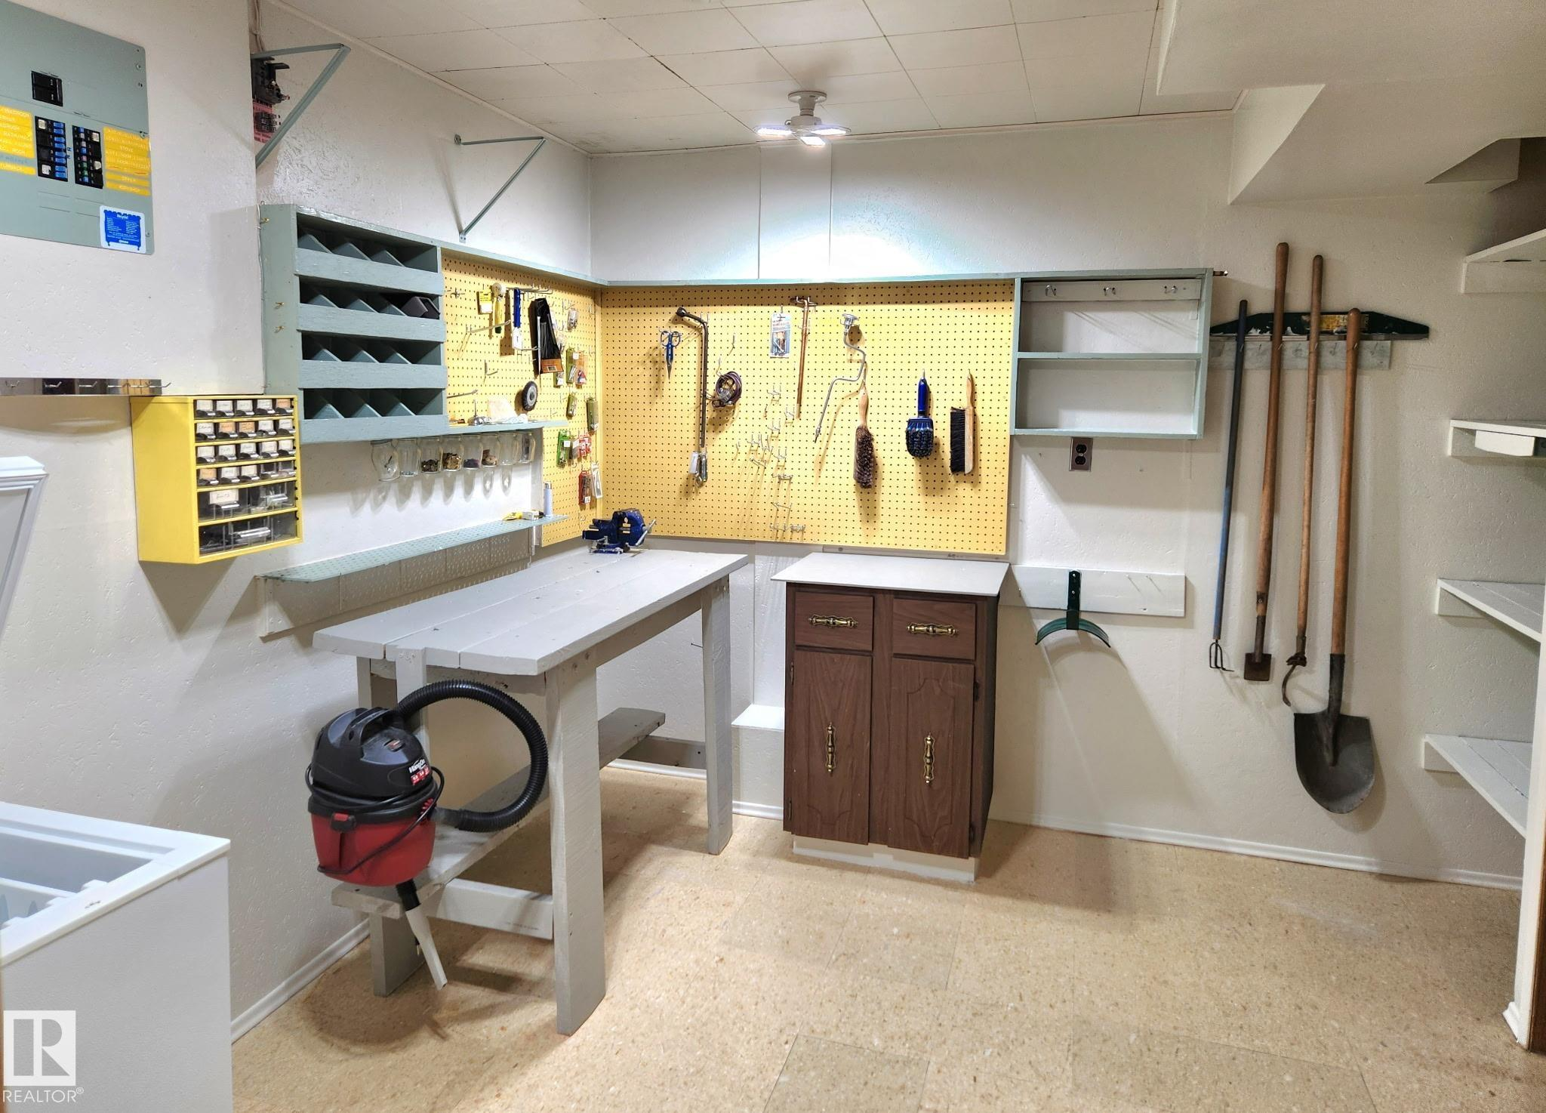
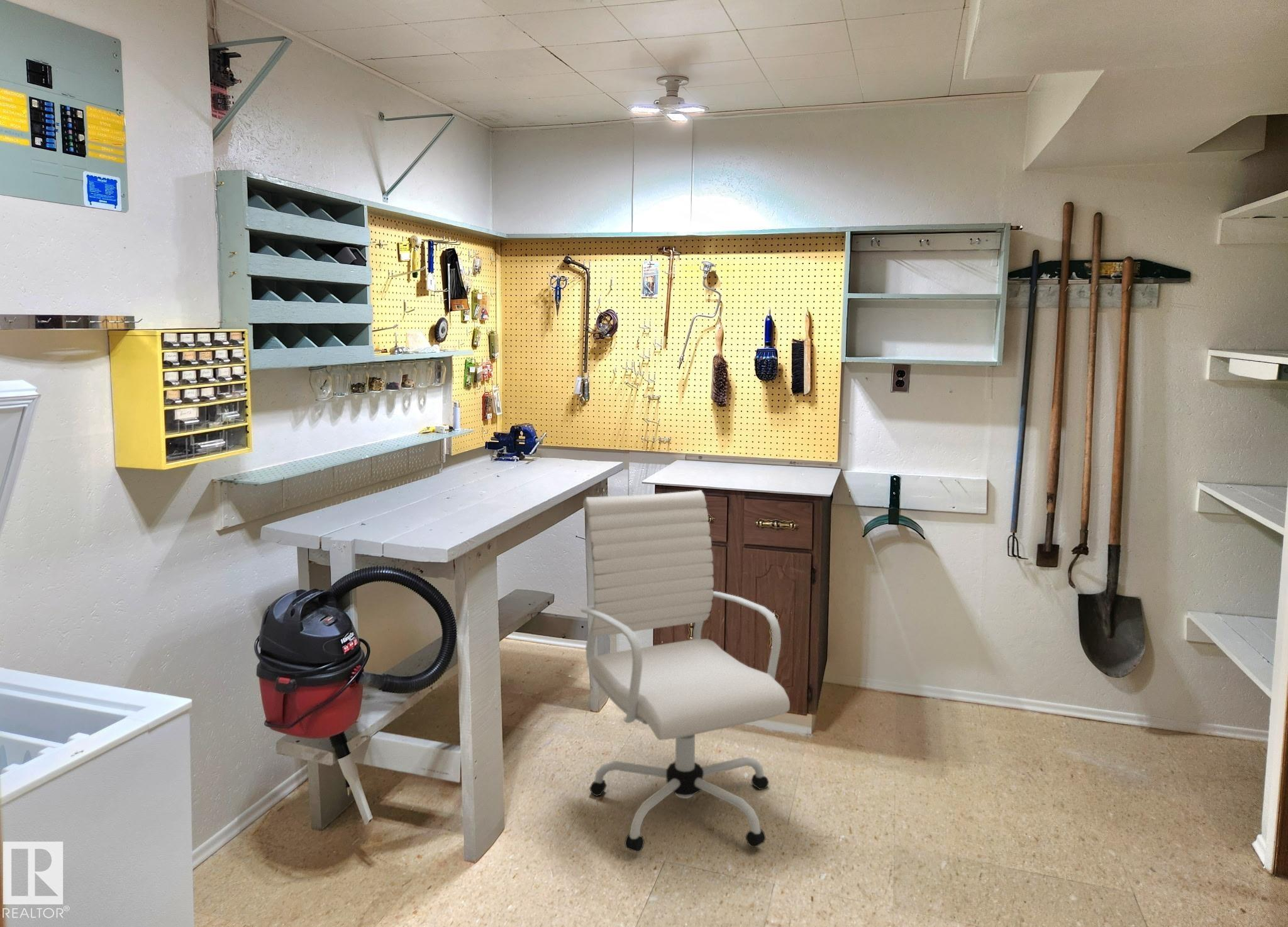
+ office chair [580,489,791,853]
